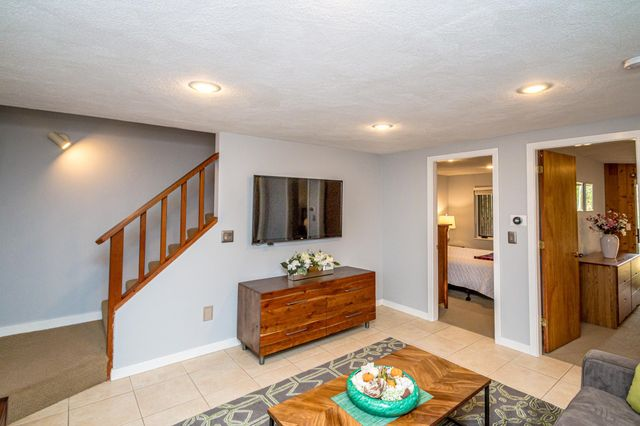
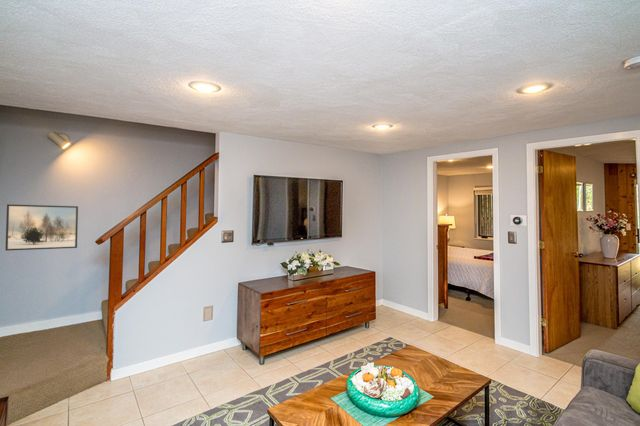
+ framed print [4,203,79,252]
